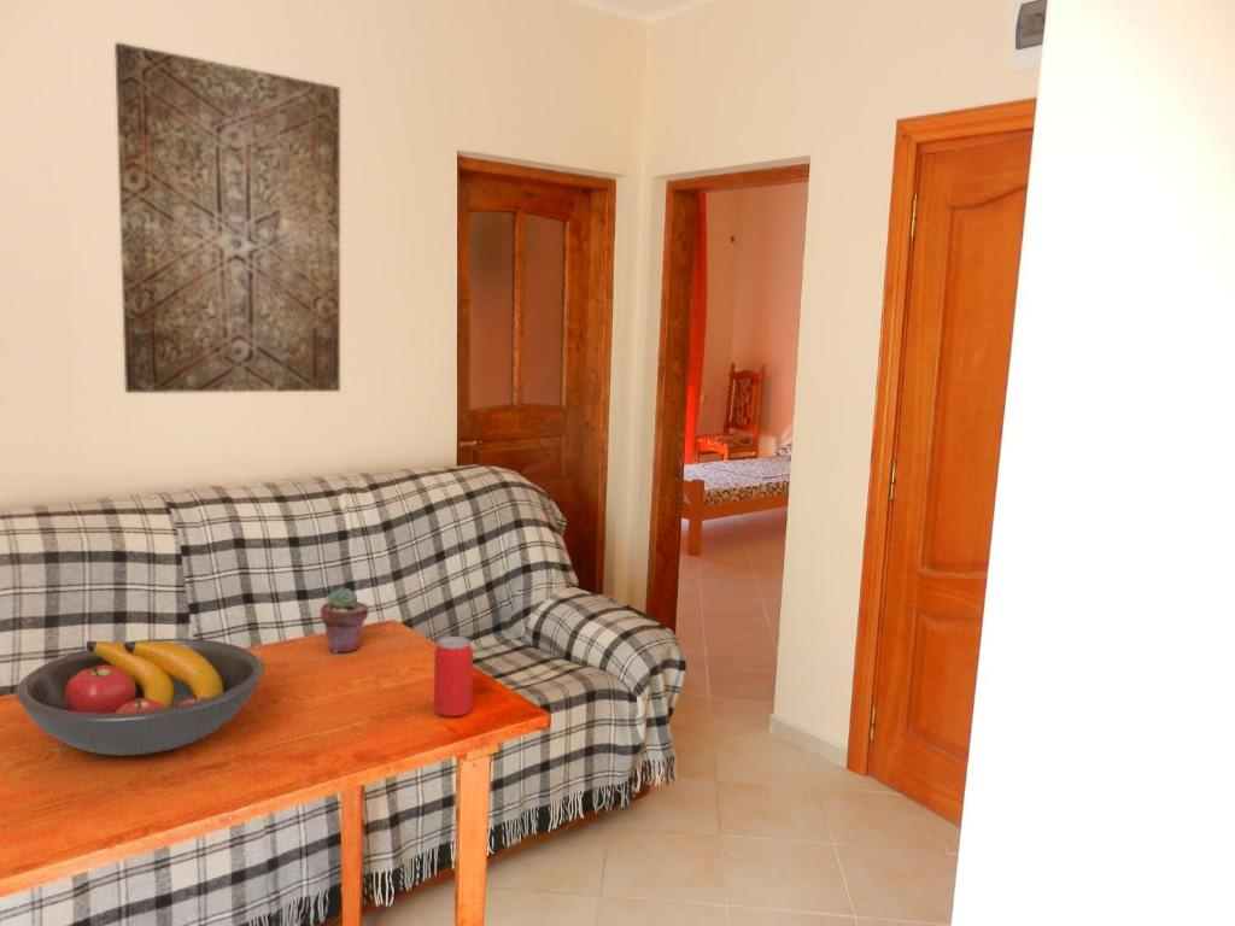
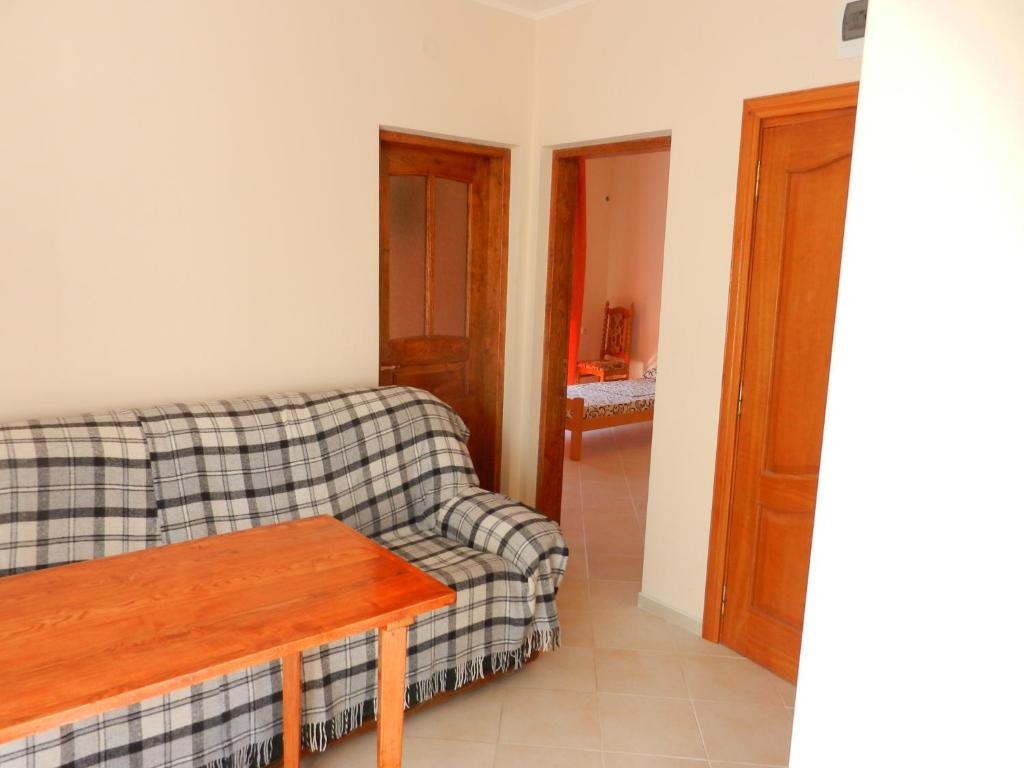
- potted succulent [320,586,370,654]
- beverage can [433,635,474,719]
- wall art [113,41,341,394]
- fruit bowl [14,638,265,757]
